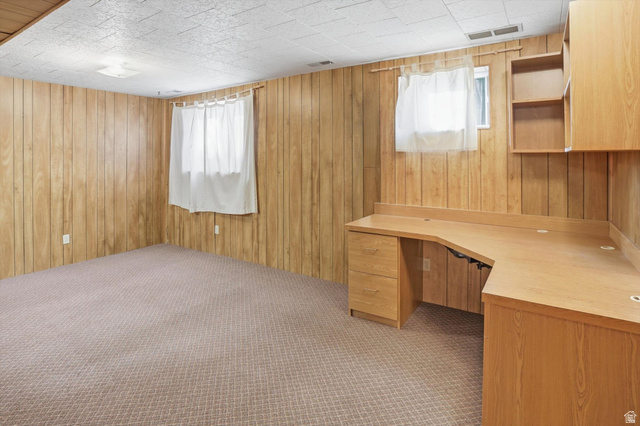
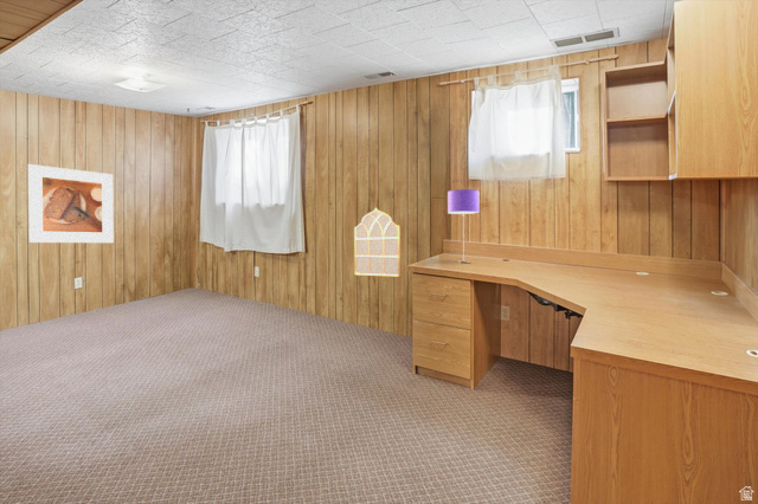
+ table lamp [447,188,481,261]
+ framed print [26,163,115,244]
+ mirror [353,207,402,278]
